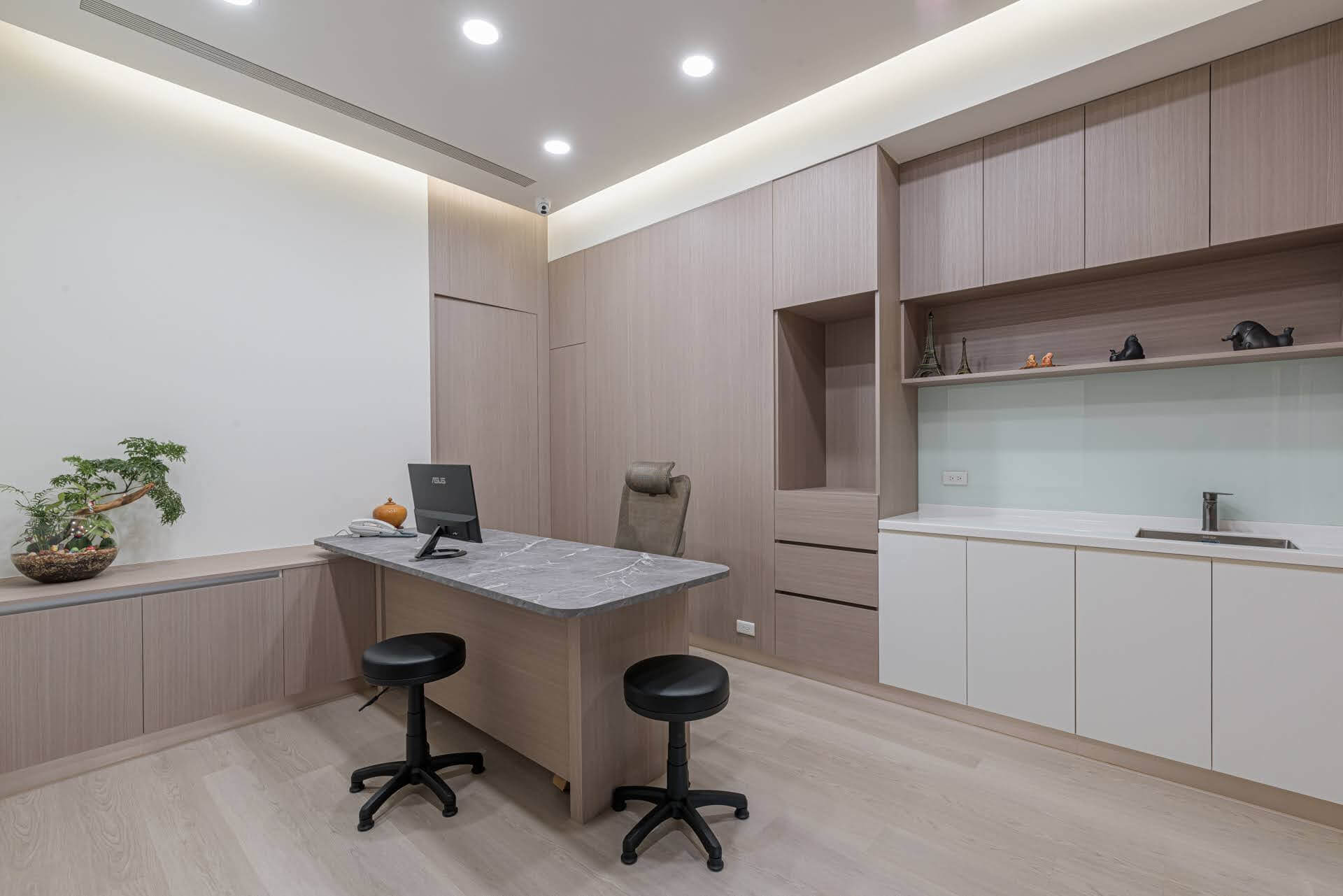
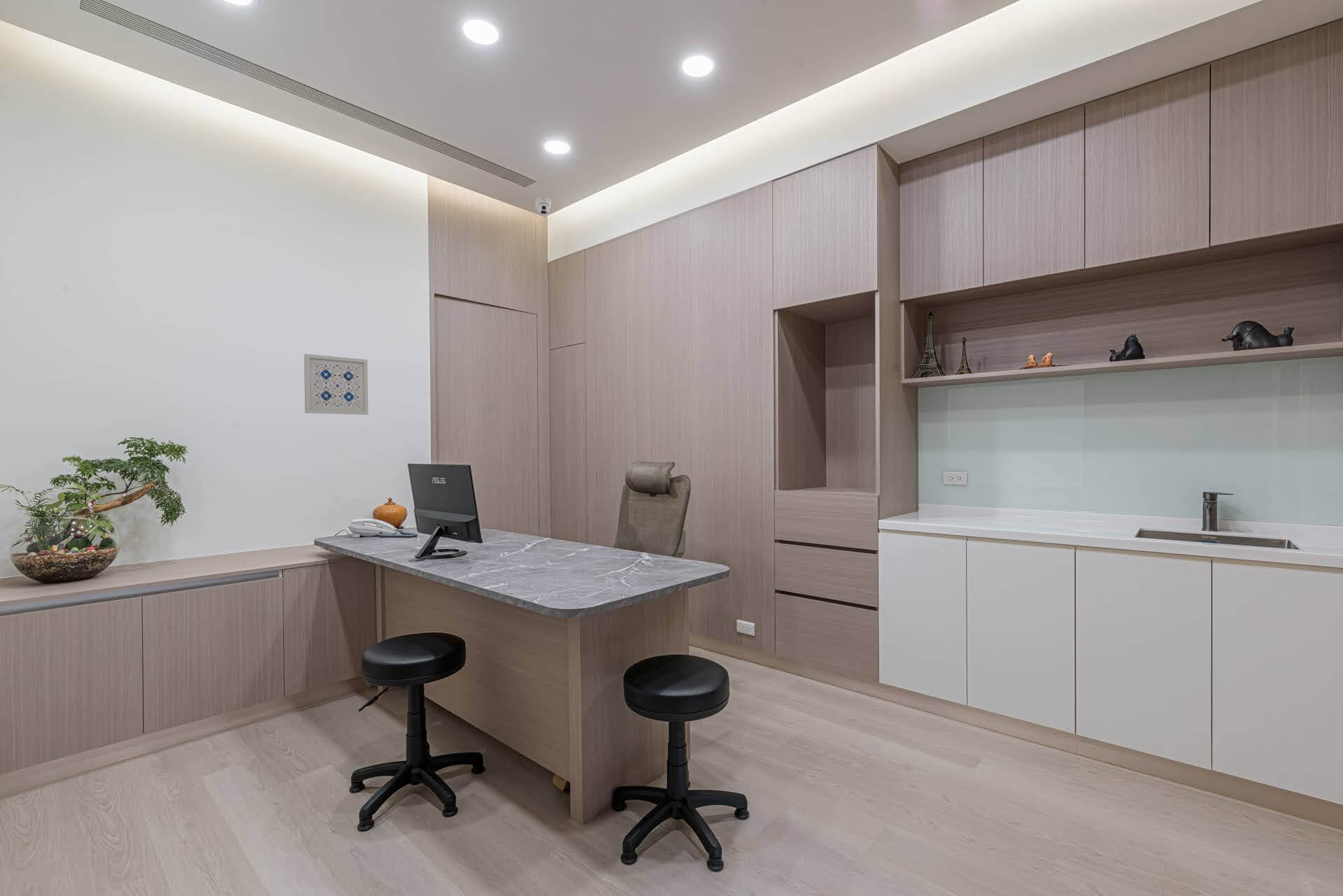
+ wall art [304,353,369,415]
